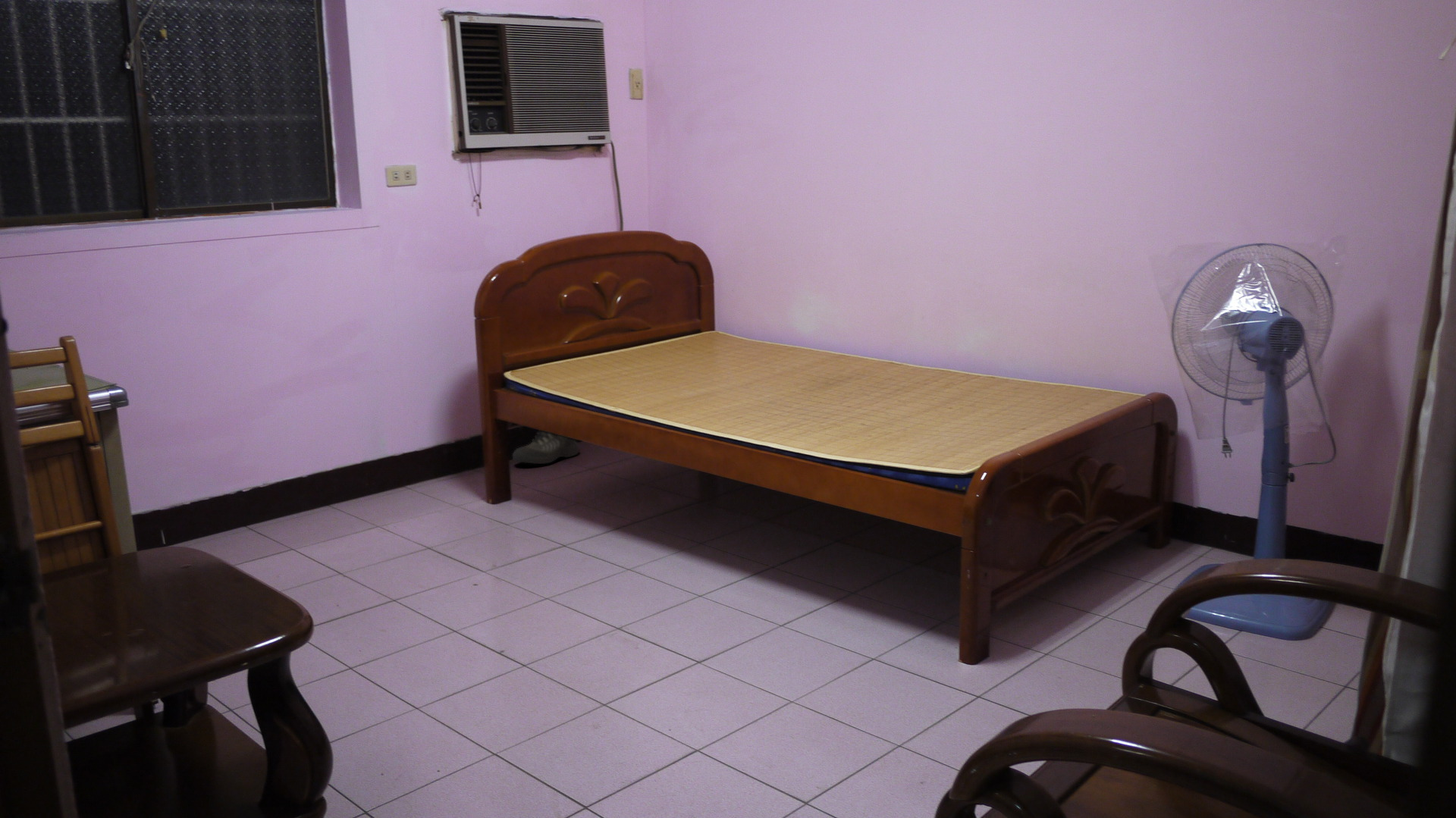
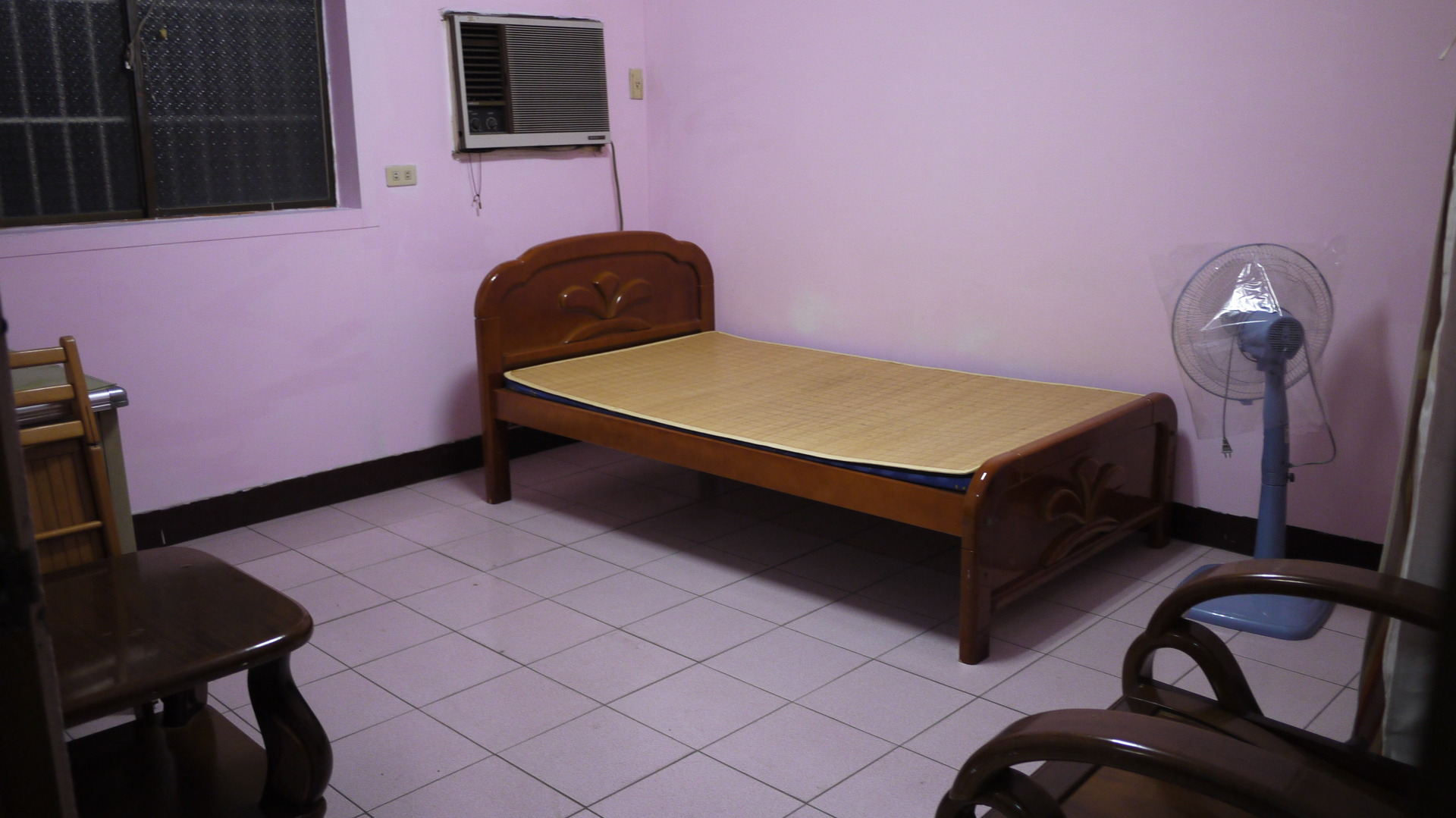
- shoe [512,430,579,465]
